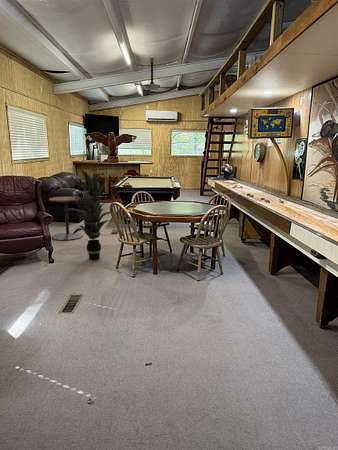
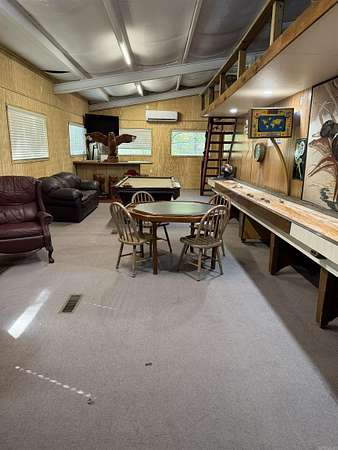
- indoor plant [64,169,112,261]
- side table [48,195,84,241]
- ceiling fan [126,57,188,95]
